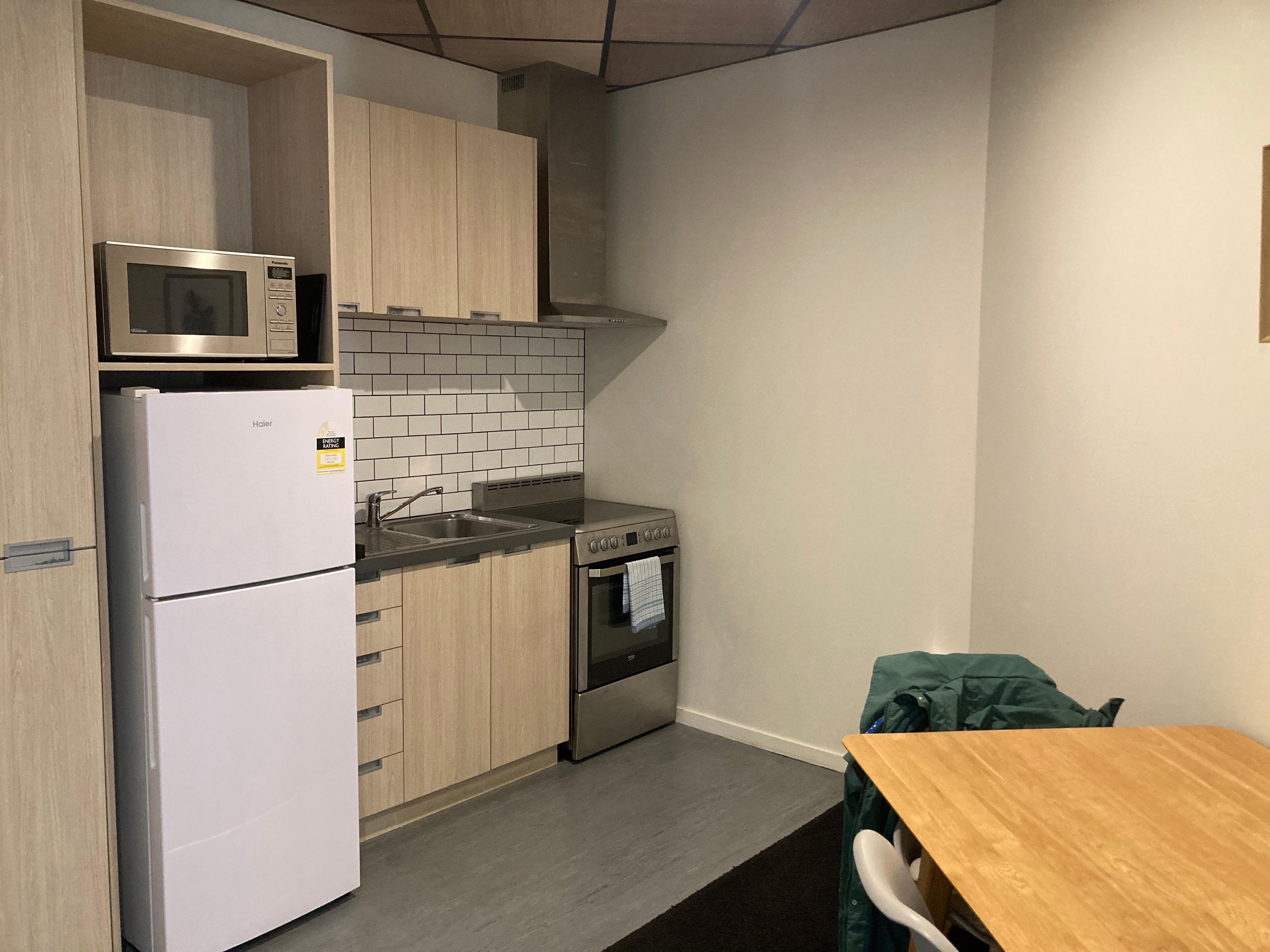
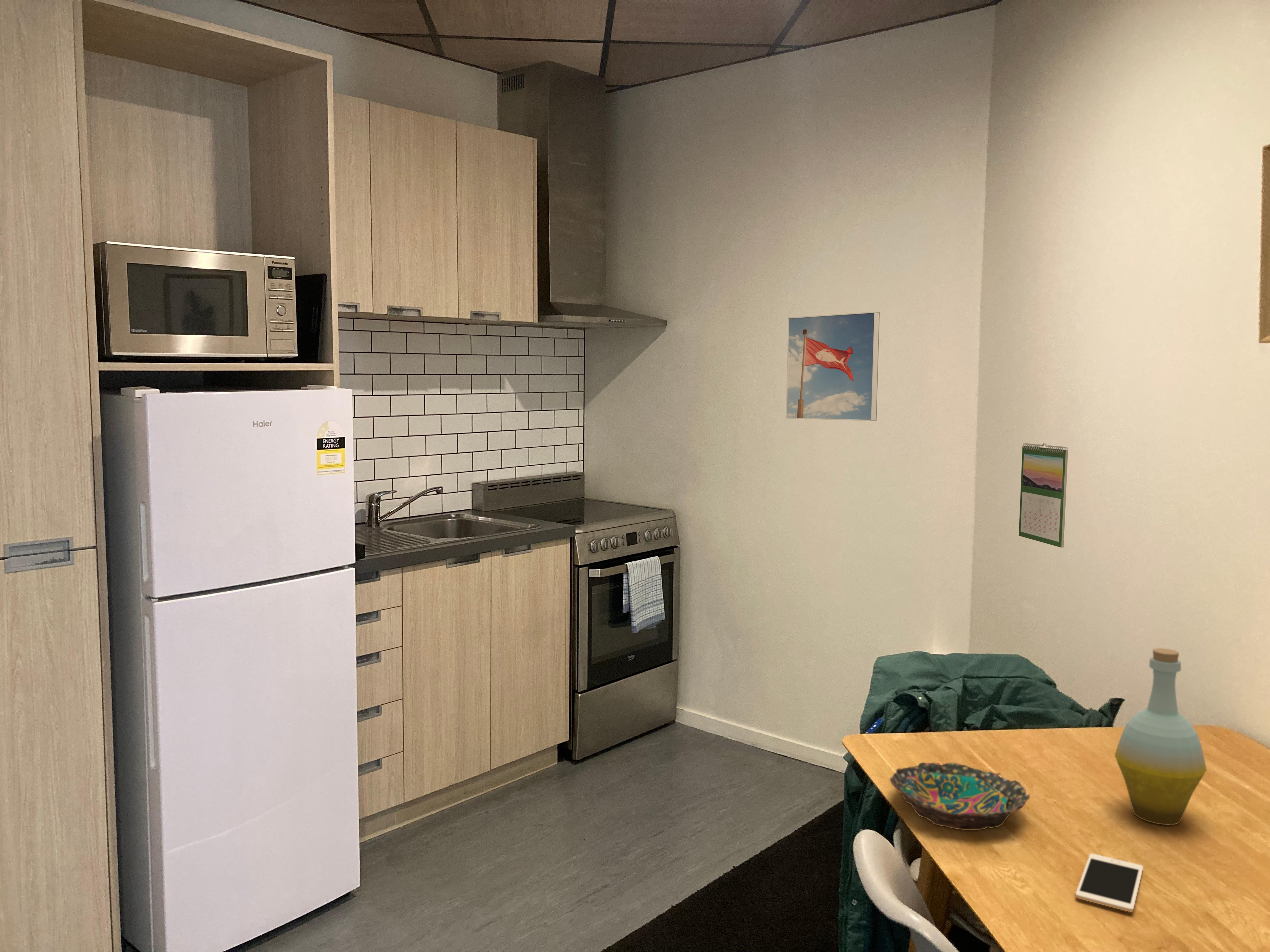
+ cell phone [1075,853,1144,912]
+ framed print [786,311,880,421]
+ bottle [1114,648,1207,825]
+ bowl [889,762,1030,830]
+ calendar [1018,443,1068,548]
